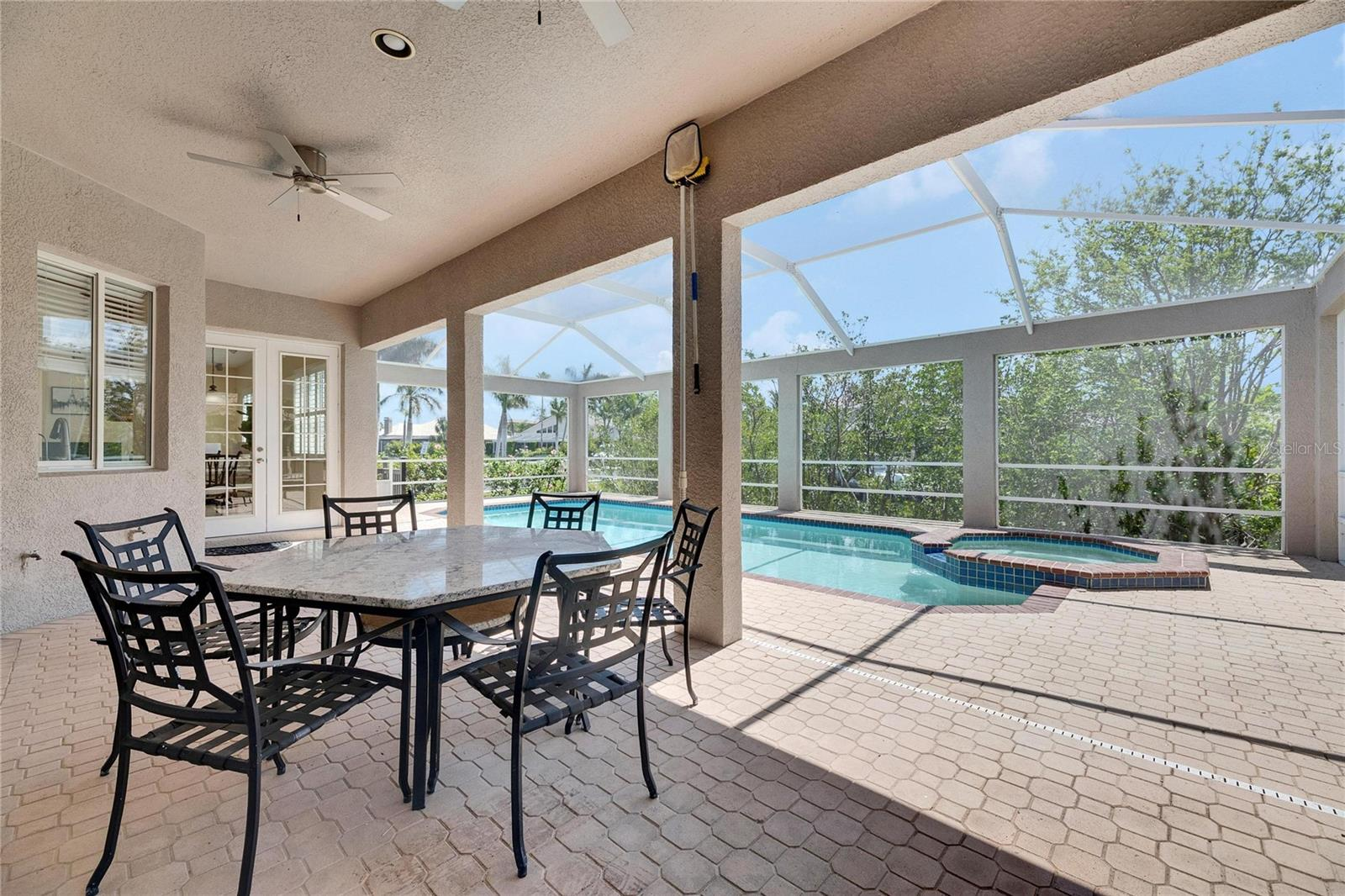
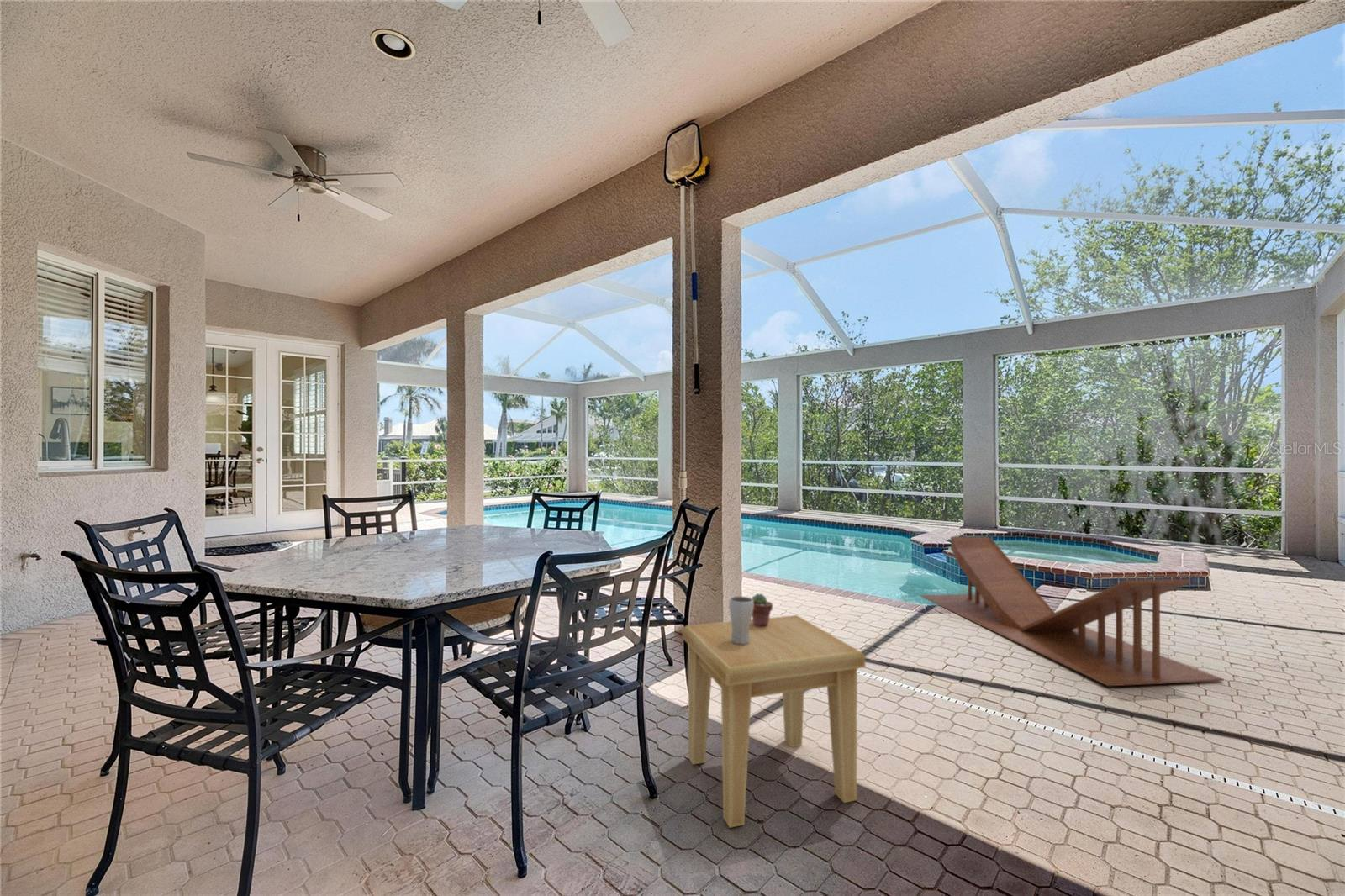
+ lounge chair [919,535,1225,687]
+ drinking glass [728,595,753,645]
+ side table [682,614,867,829]
+ potted succulent [752,593,773,627]
